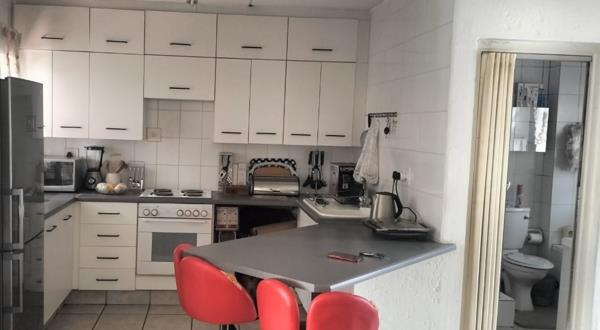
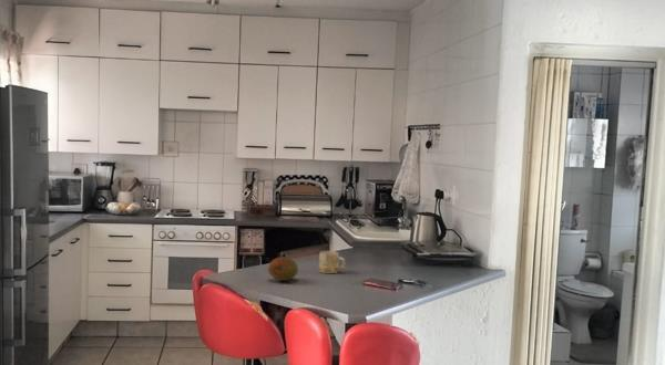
+ fruit [267,255,299,282]
+ mug [318,250,347,274]
